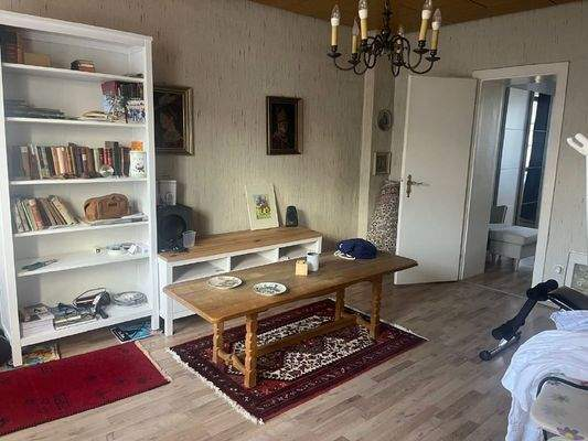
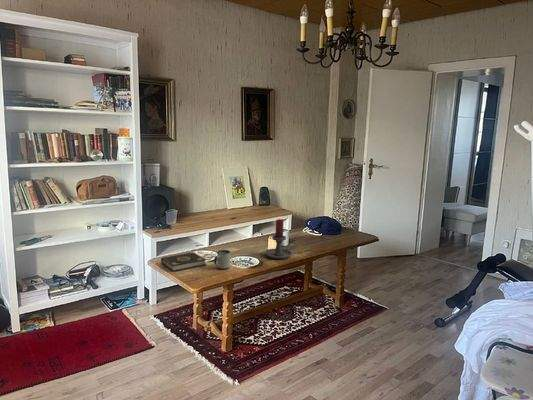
+ candle holder [264,218,296,260]
+ mug [213,249,231,270]
+ book [160,251,207,272]
